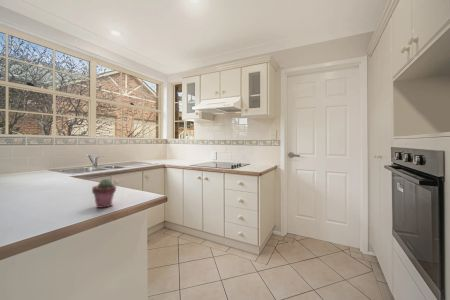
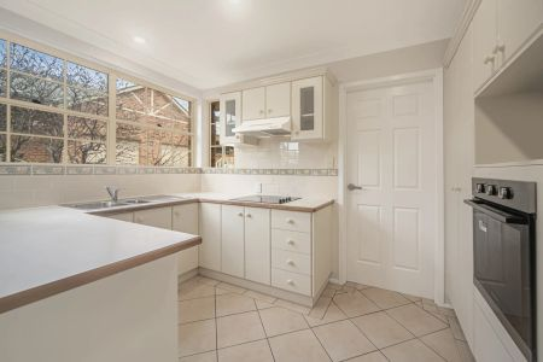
- potted succulent [91,177,117,209]
